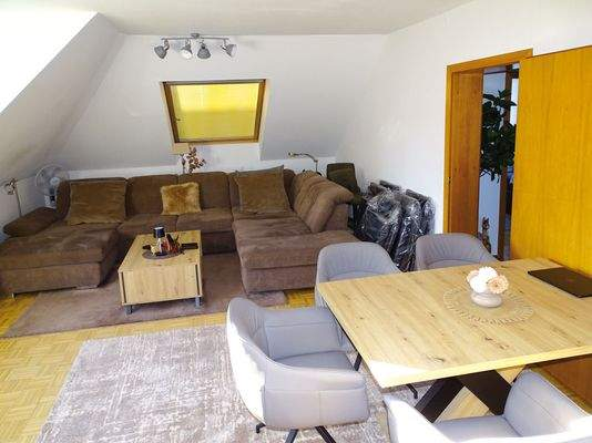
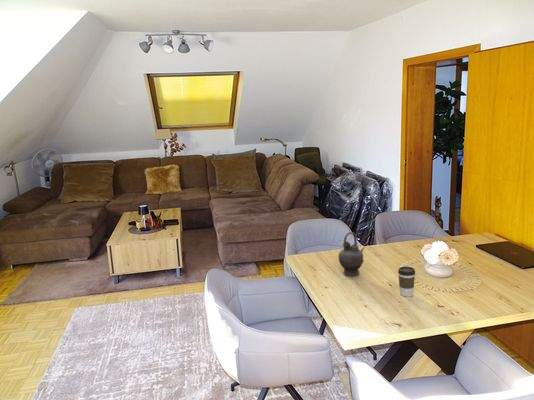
+ teapot [337,231,366,277]
+ coffee cup [397,266,416,298]
